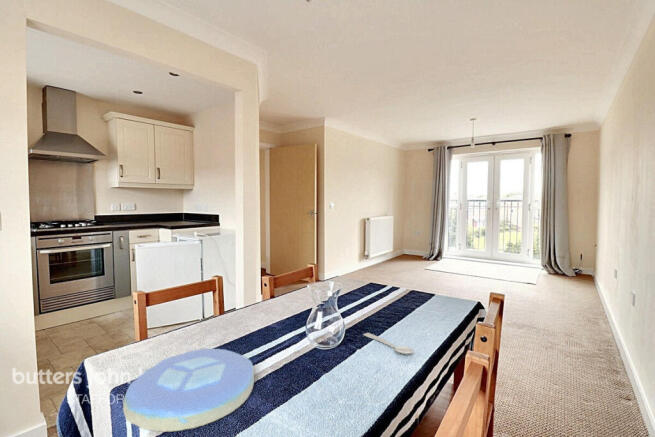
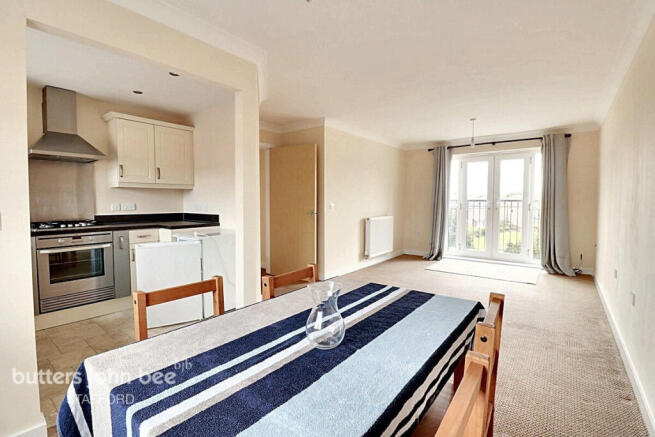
- spoon [362,332,415,355]
- plate [122,348,255,433]
